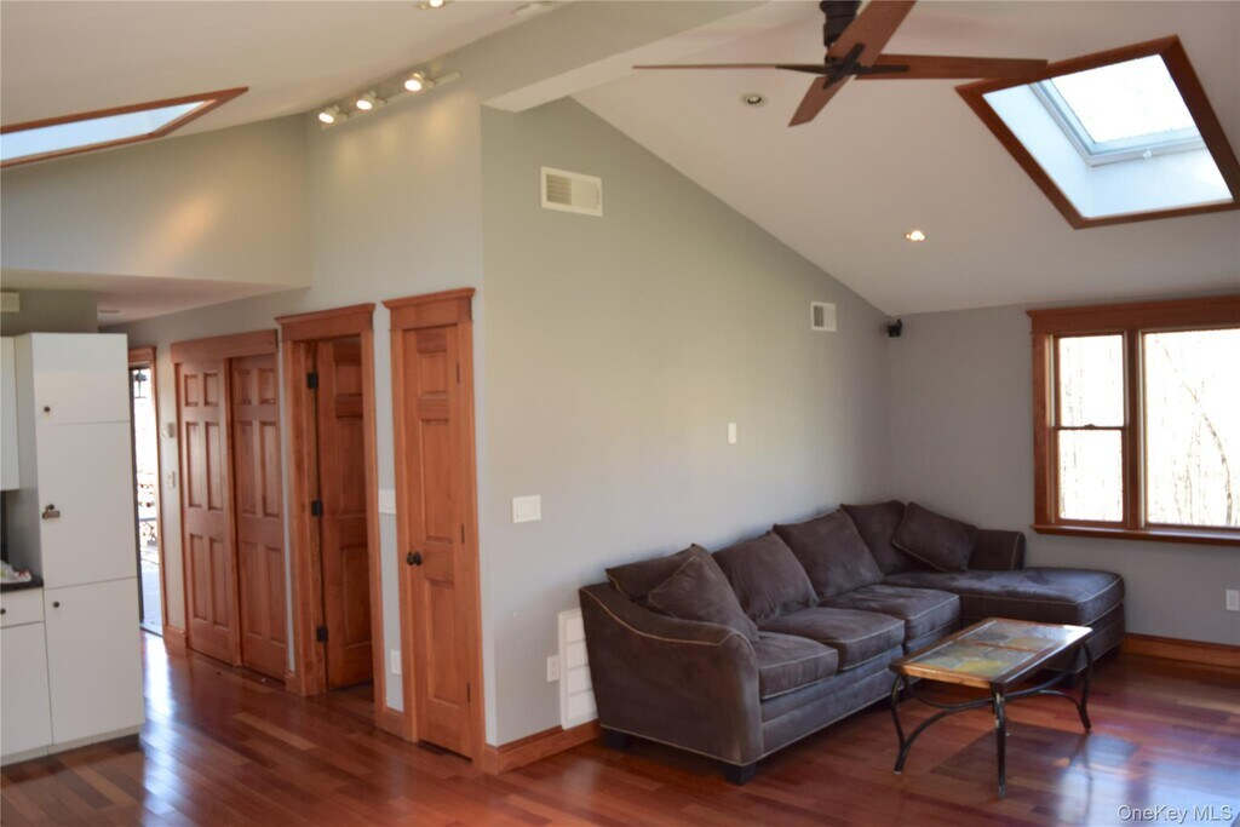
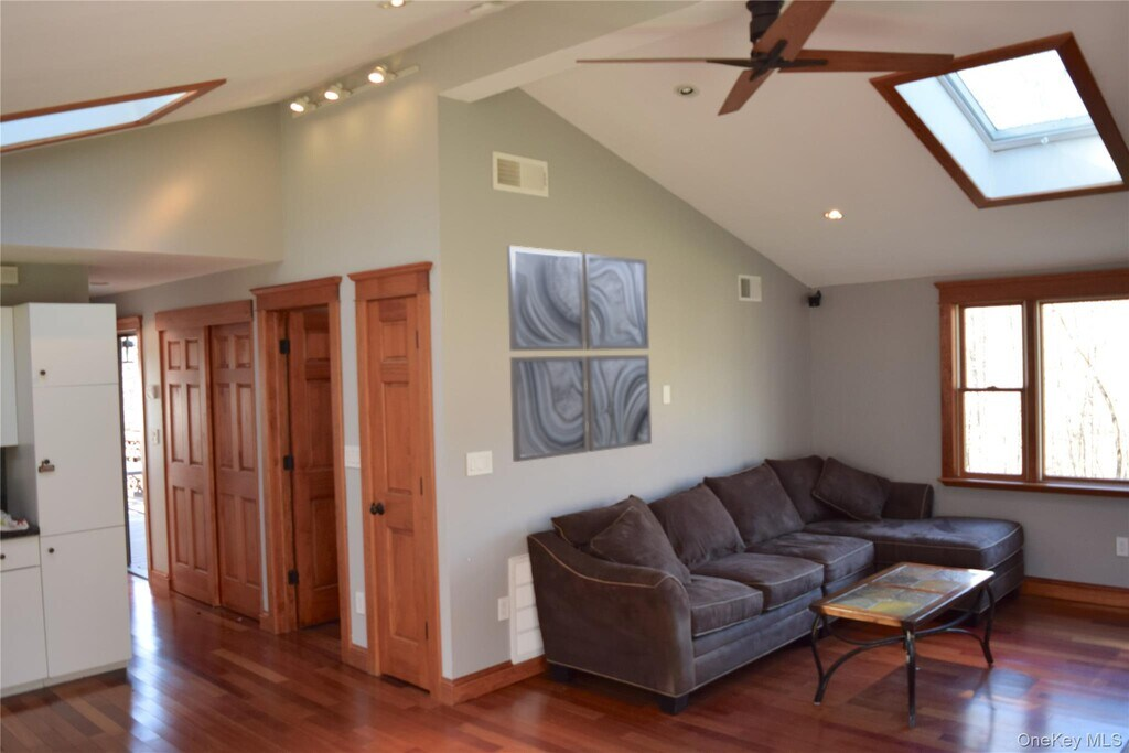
+ wall art [506,245,653,463]
